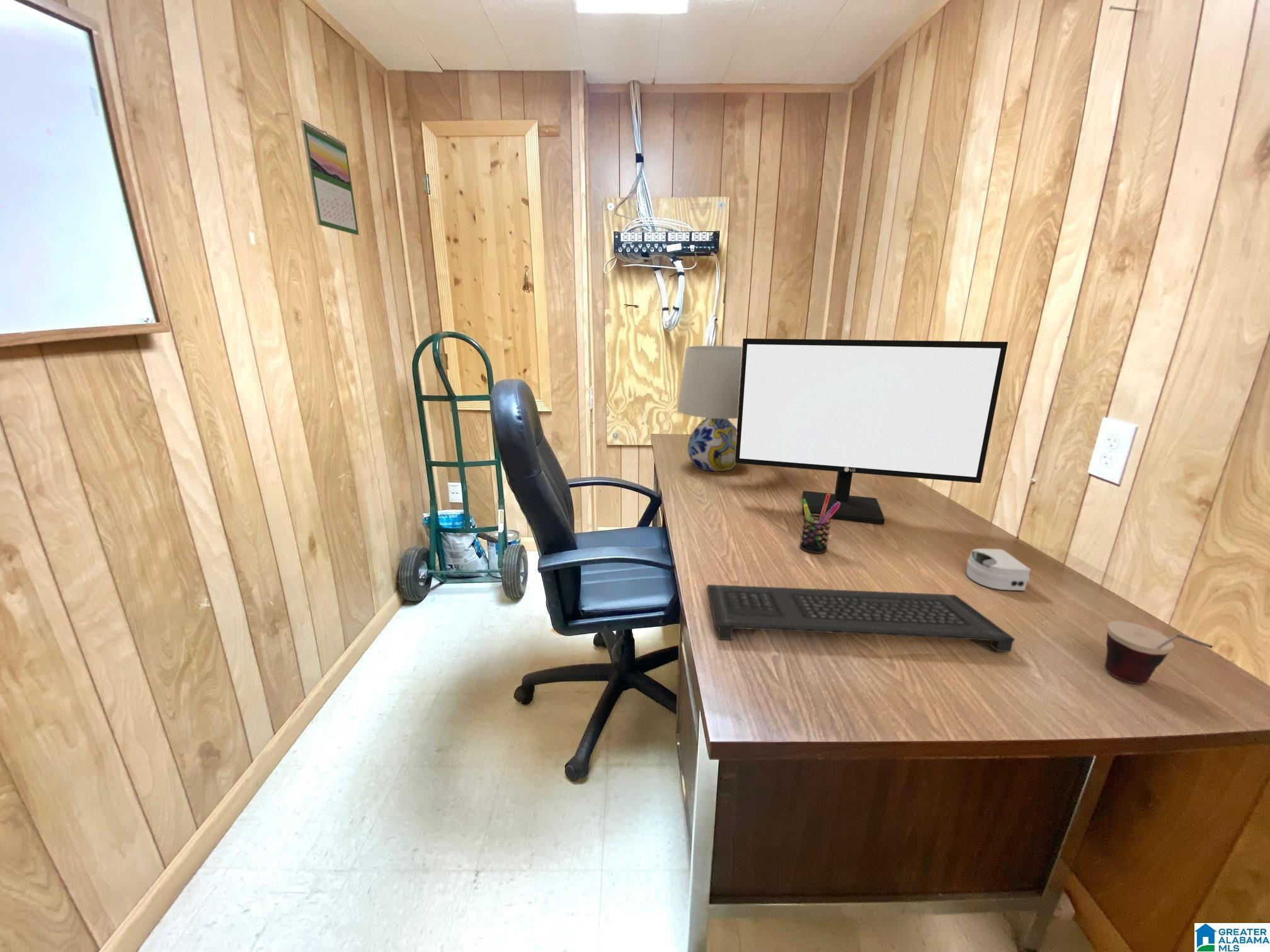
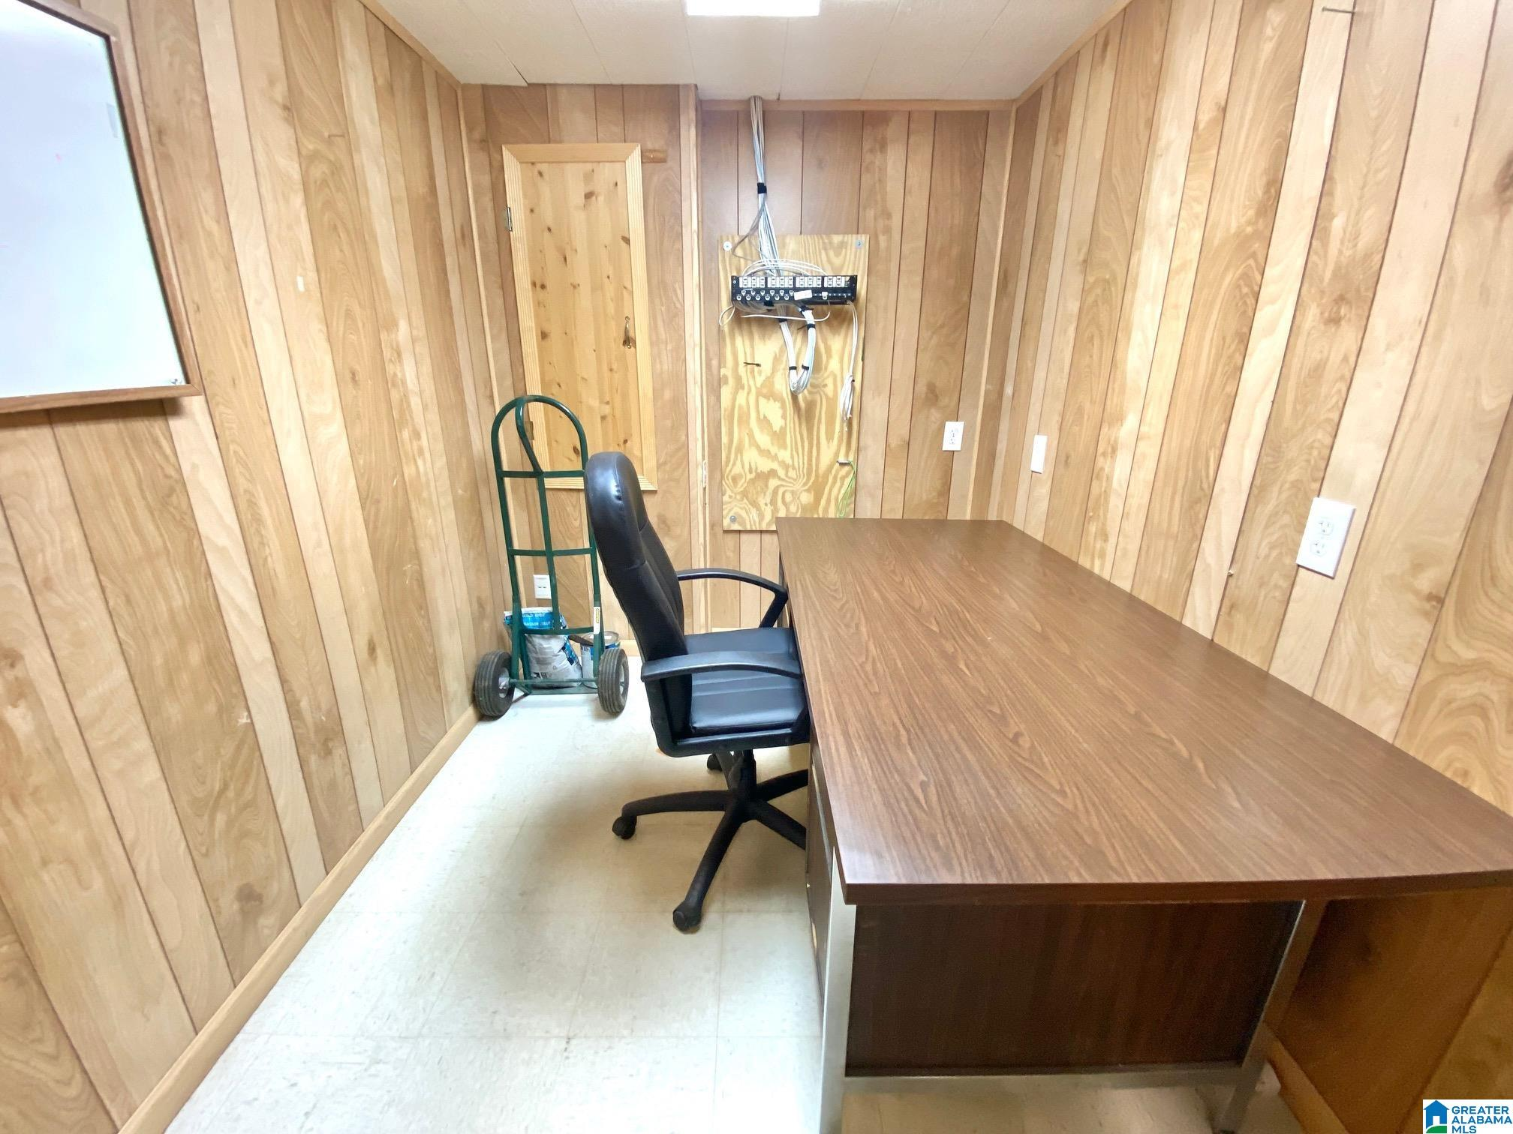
- calendar [300,119,360,235]
- pen holder [799,494,840,554]
- monitor [735,338,1009,525]
- computer mouse [966,548,1031,591]
- keyboard [707,584,1015,652]
- table lamp [677,345,743,472]
- cup [1104,620,1213,685]
